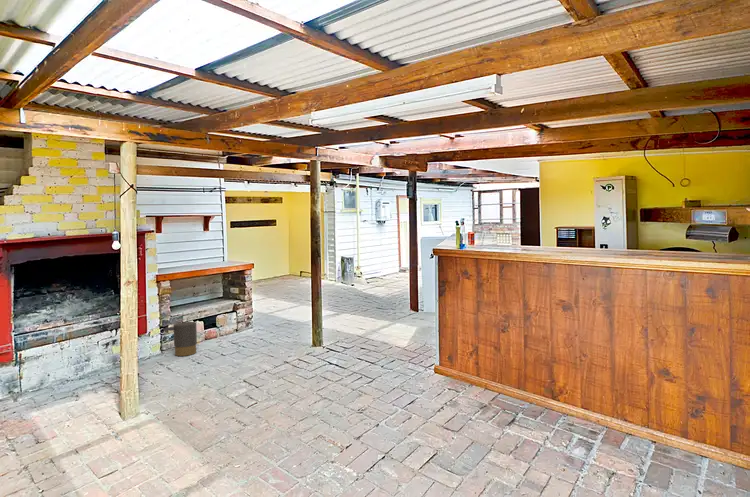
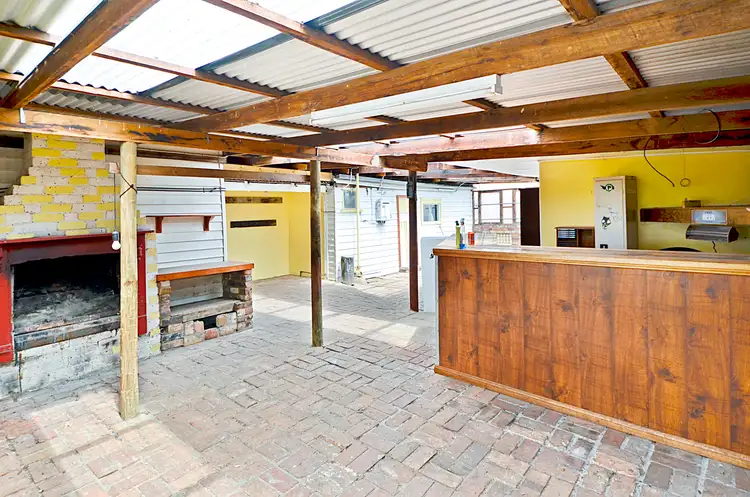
- trash can [162,321,198,357]
